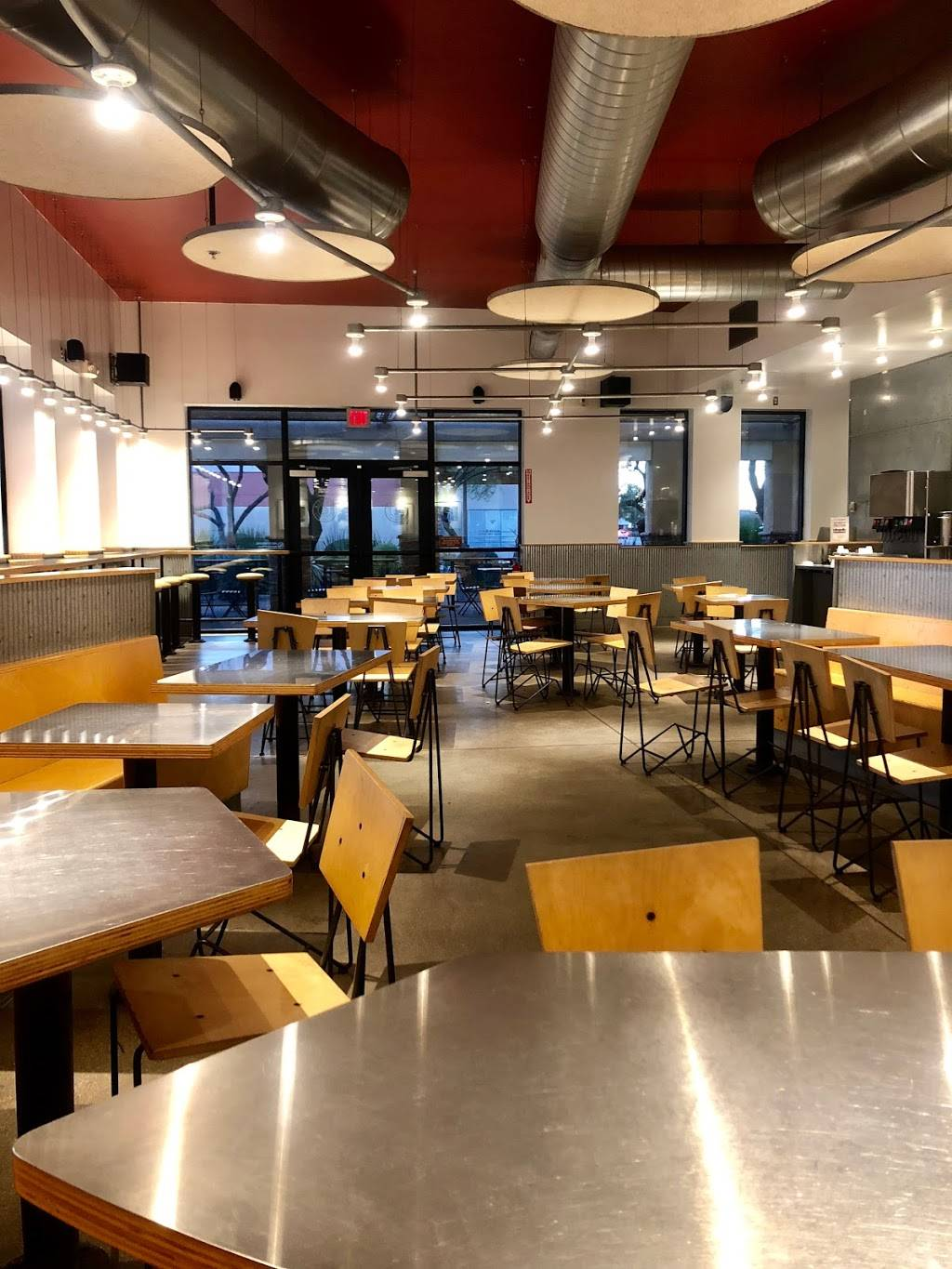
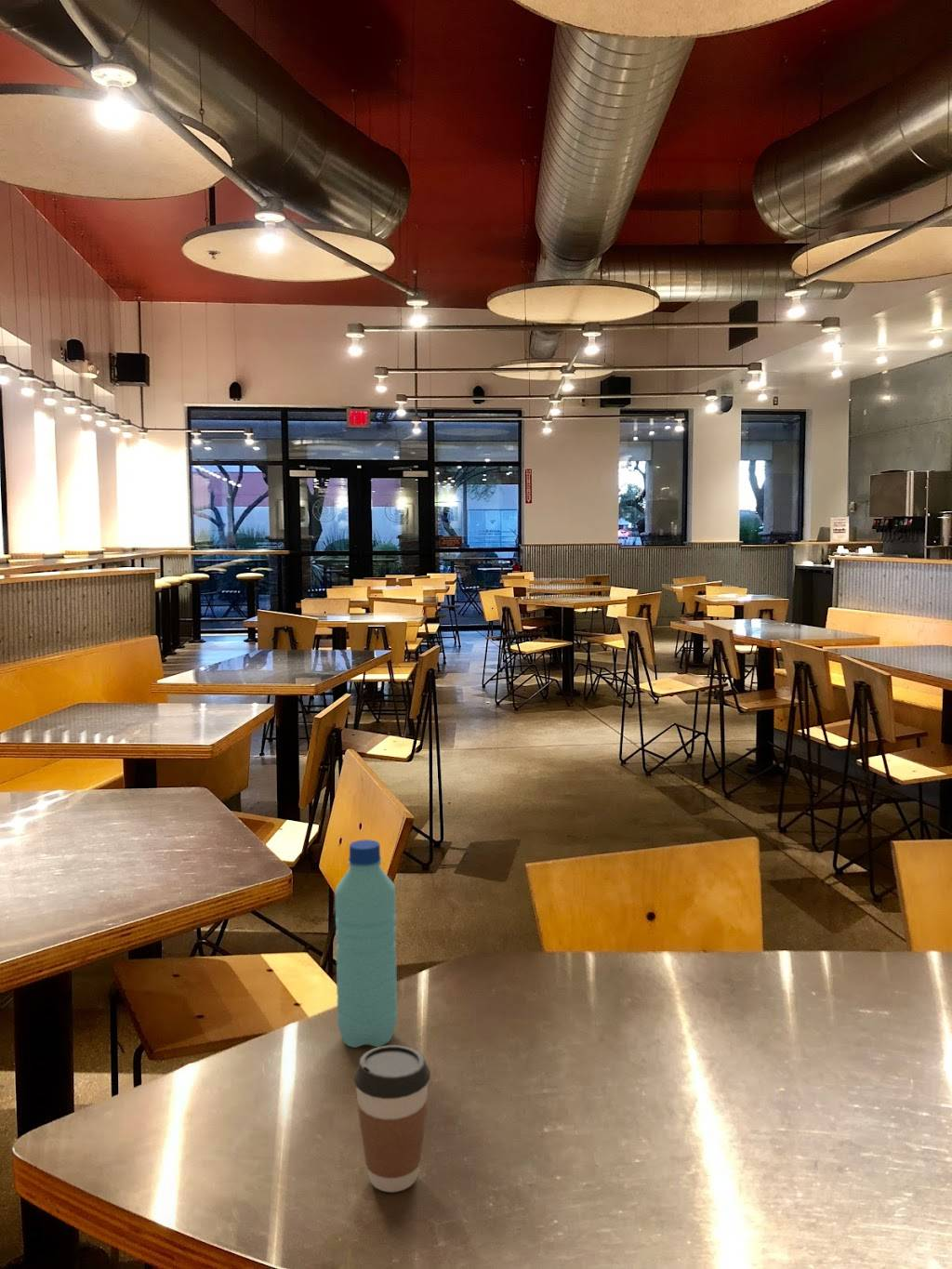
+ water bottle [334,839,398,1049]
+ coffee cup [353,1044,431,1193]
